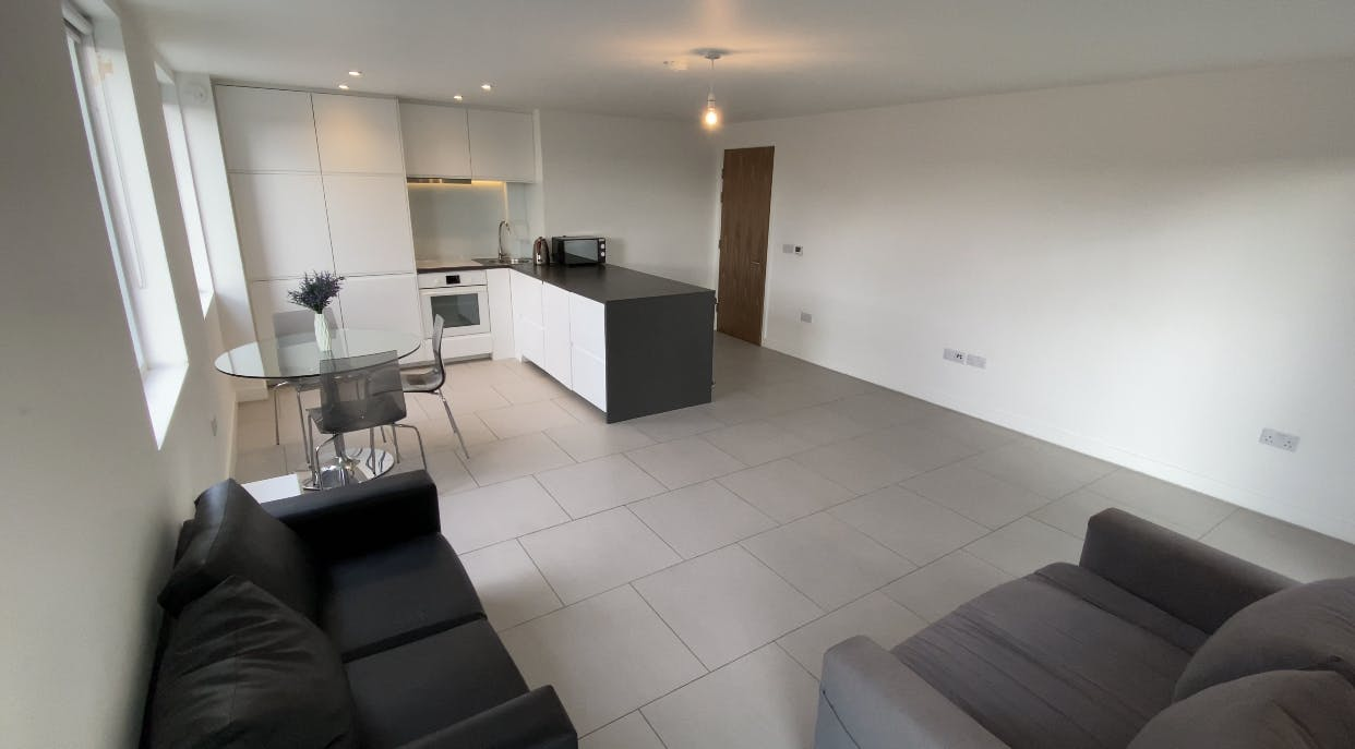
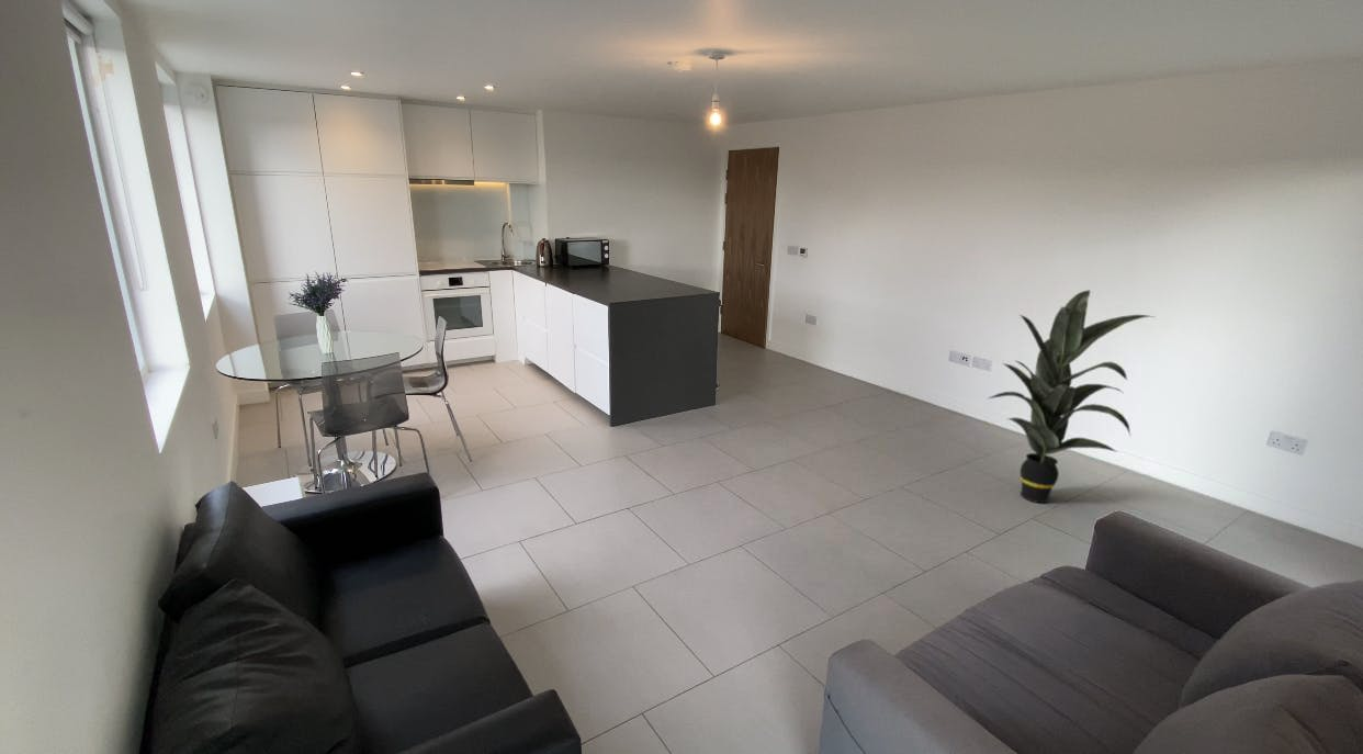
+ indoor plant [988,289,1154,504]
